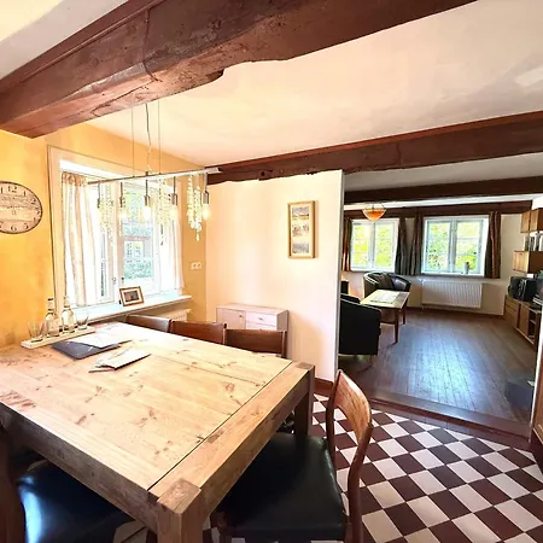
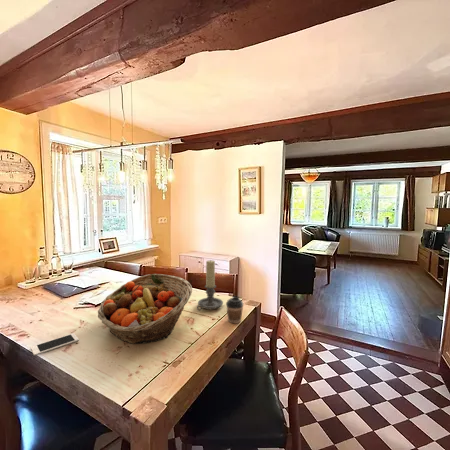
+ cell phone [30,332,80,356]
+ fruit basket [97,273,193,345]
+ coffee cup [225,295,244,324]
+ candle holder [196,259,224,312]
